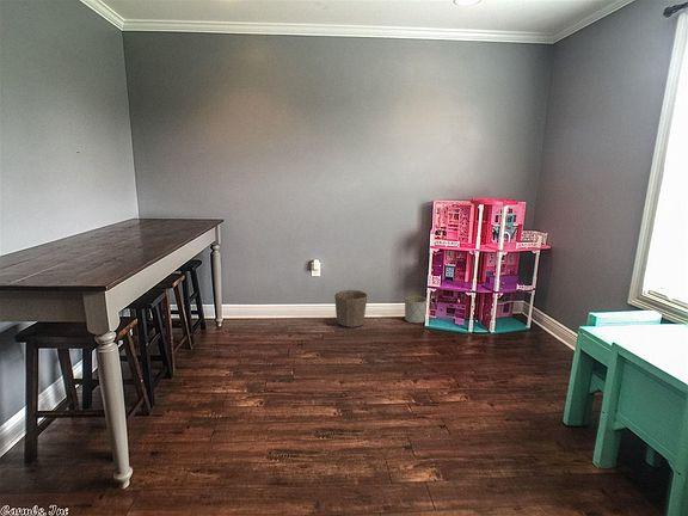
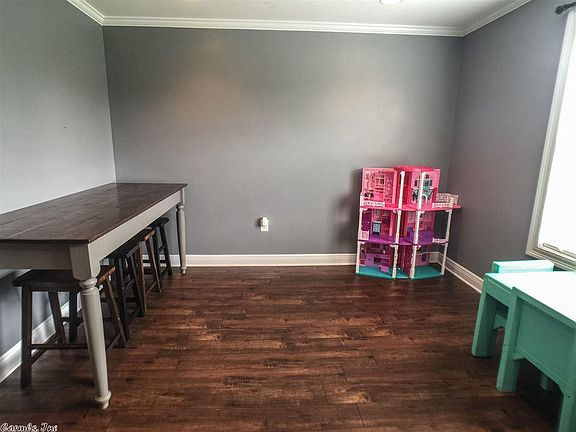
- planter [404,295,428,324]
- waste basket [333,289,368,328]
